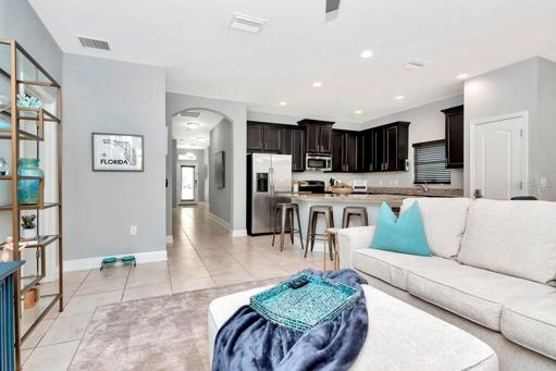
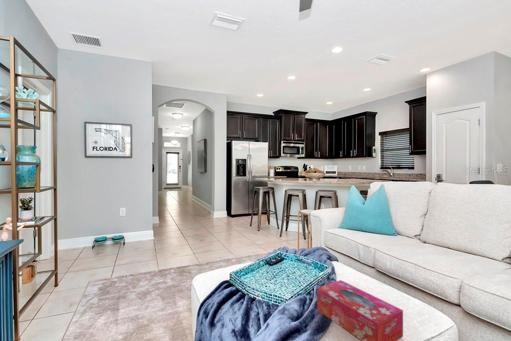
+ tissue box [316,279,404,341]
